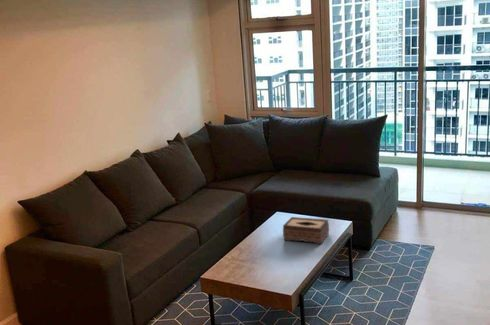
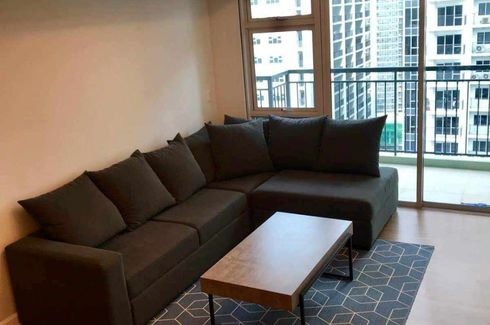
- tissue box [282,216,330,245]
